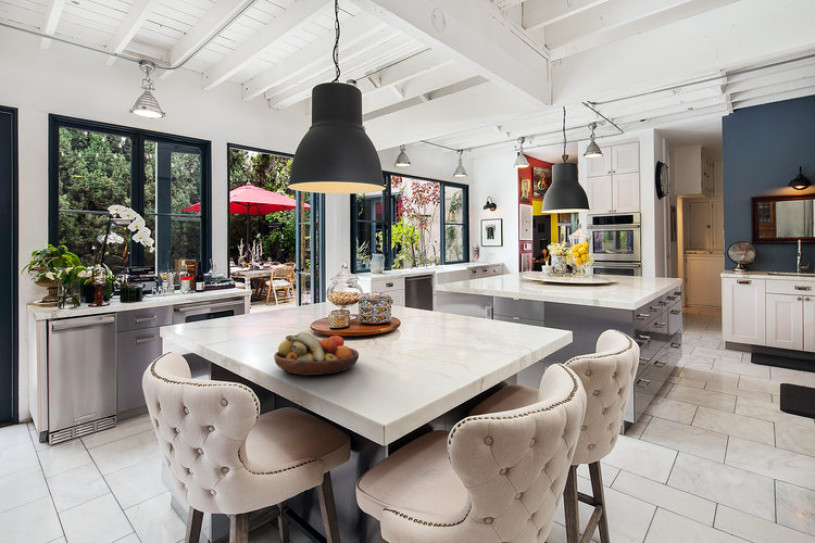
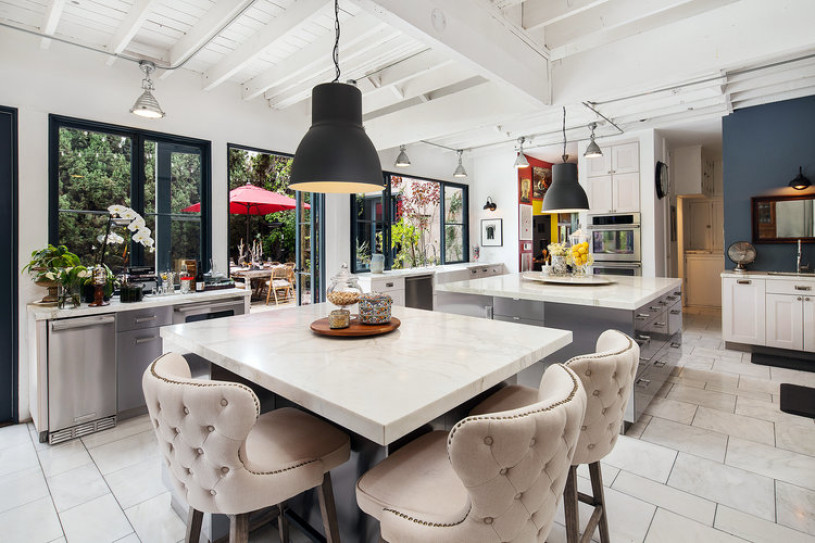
- fruit bowl [273,331,360,376]
